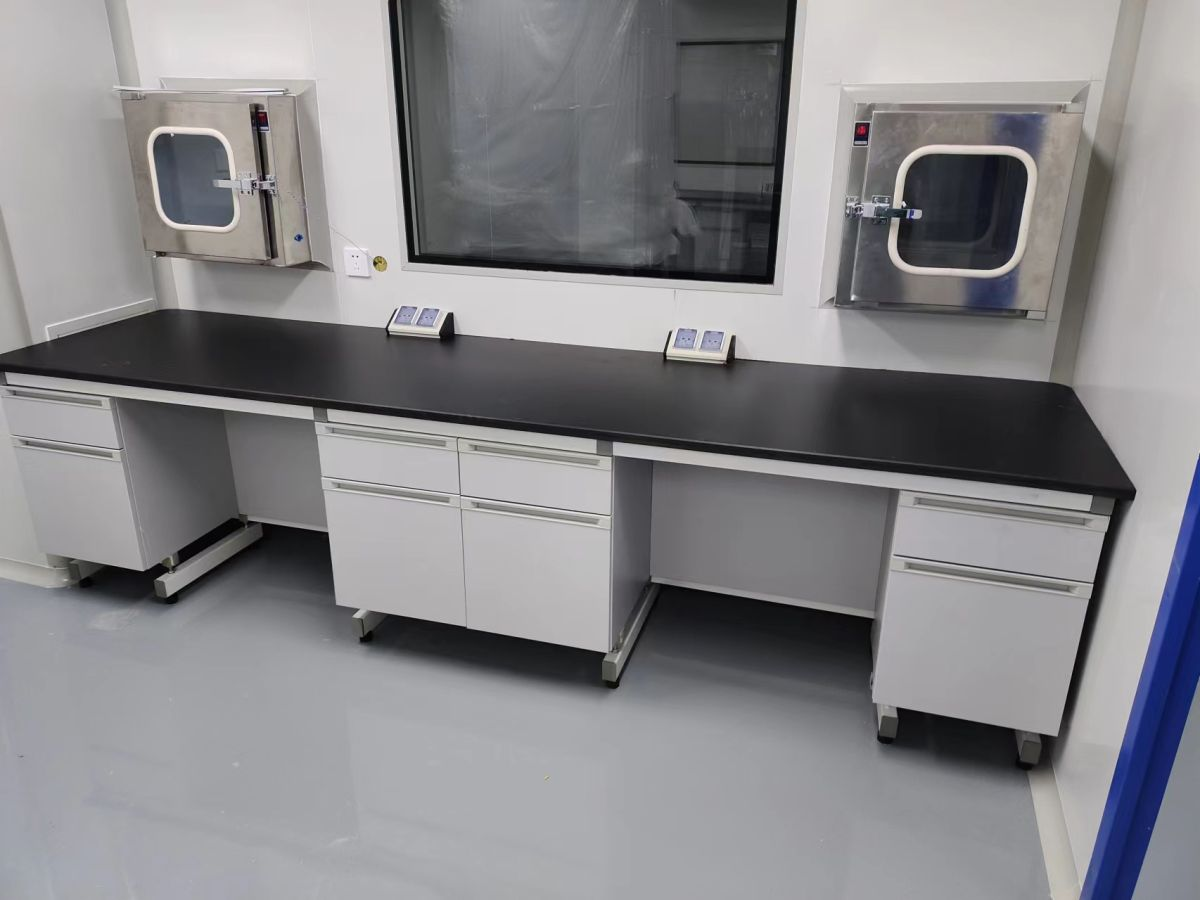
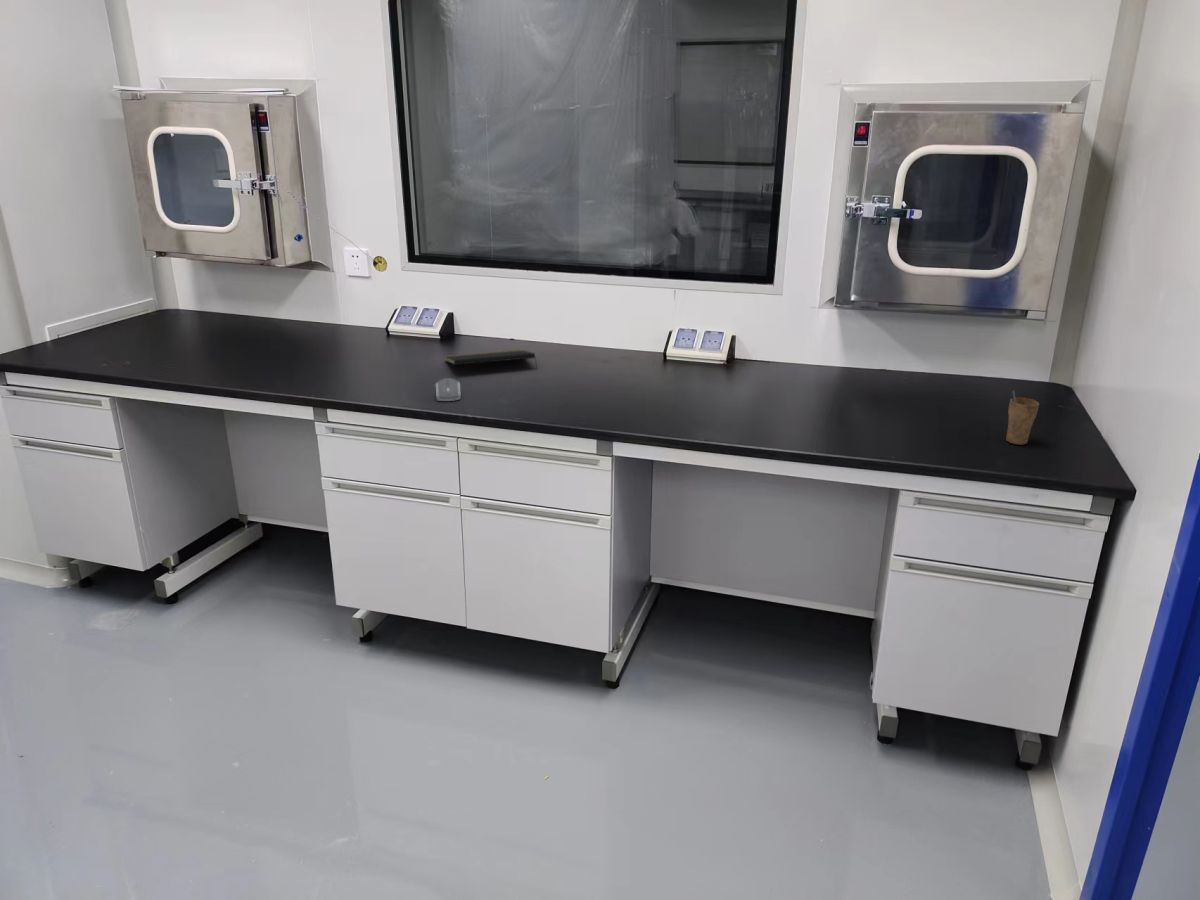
+ notepad [444,349,538,369]
+ computer mouse [435,377,462,402]
+ cup [1005,389,1040,446]
